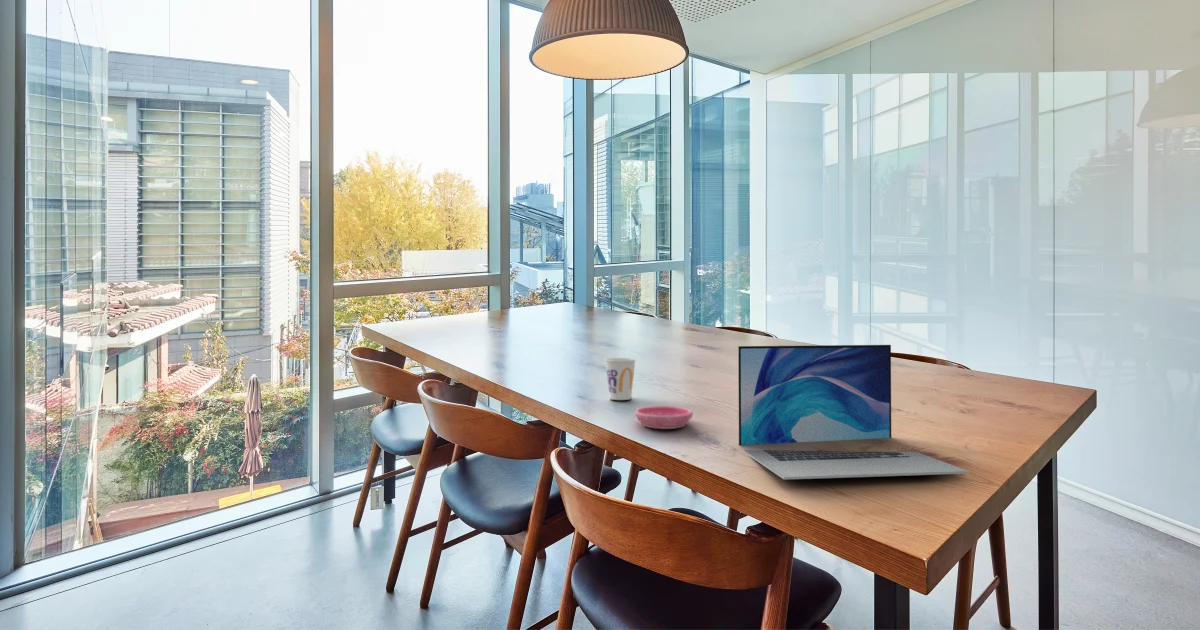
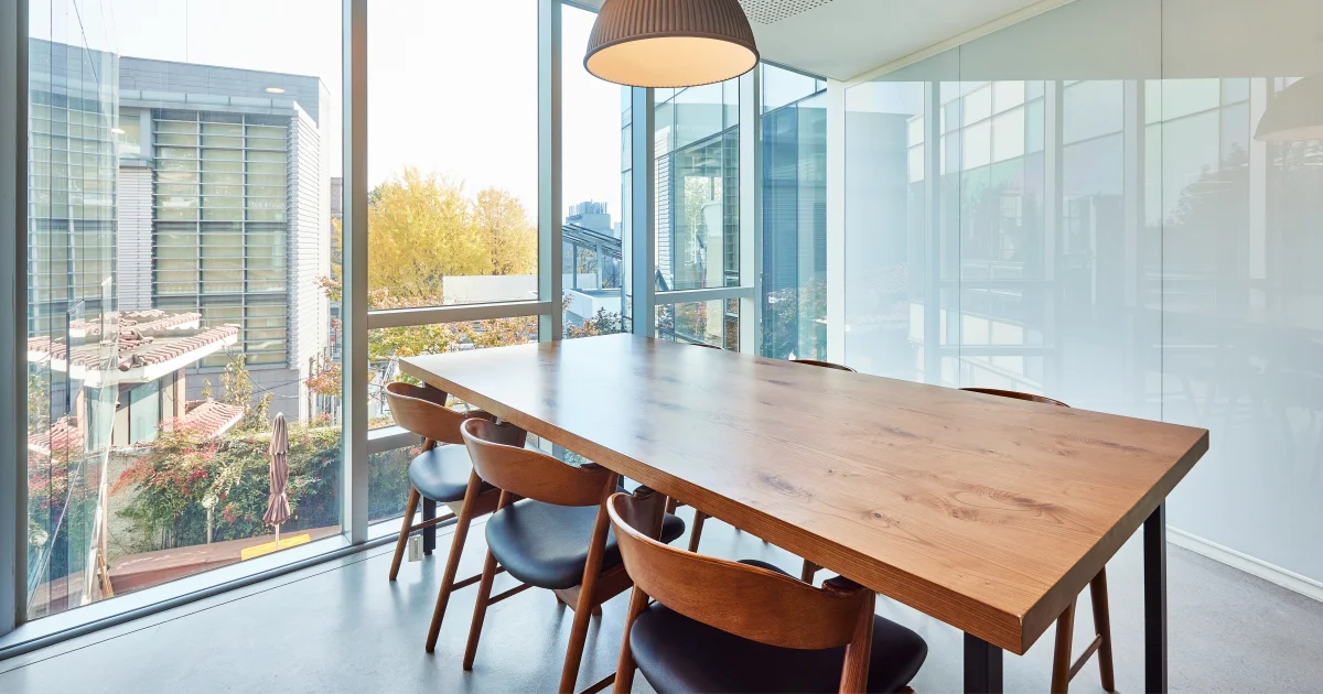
- laptop [737,344,970,481]
- cup [604,357,637,401]
- saucer [634,405,694,430]
